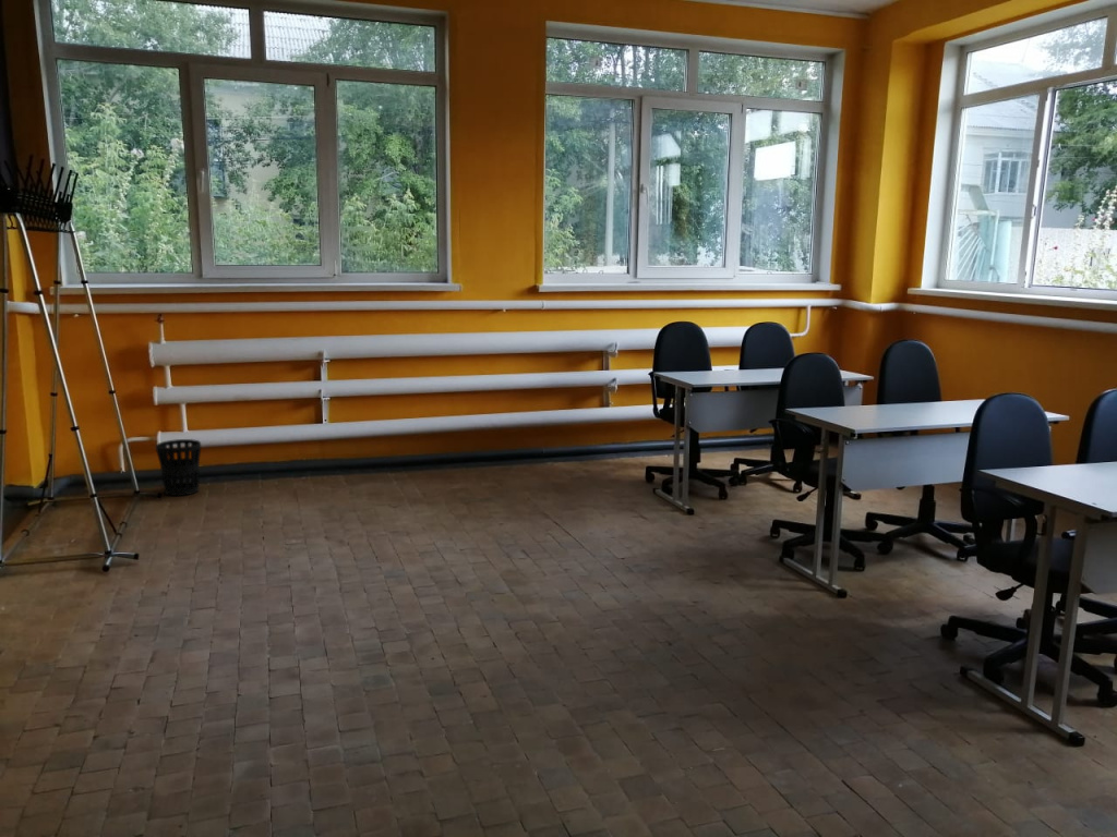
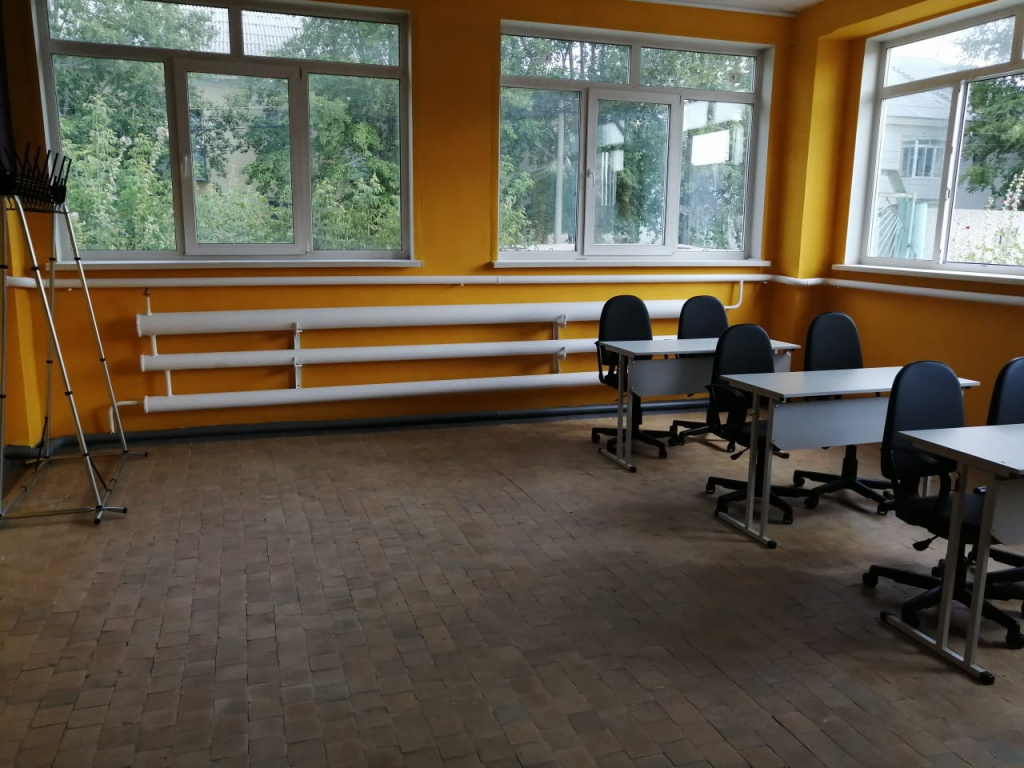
- wastebasket [155,438,202,497]
